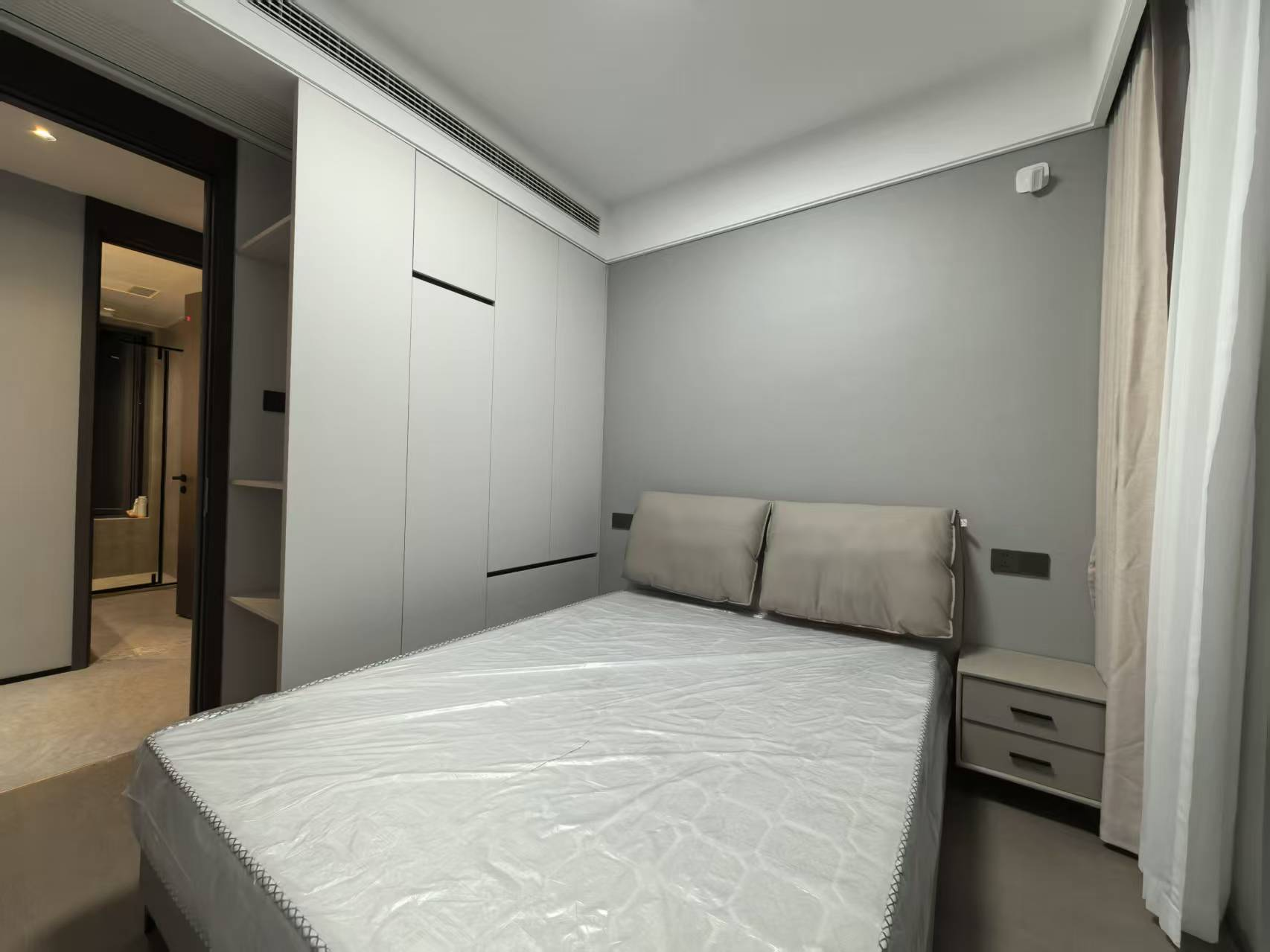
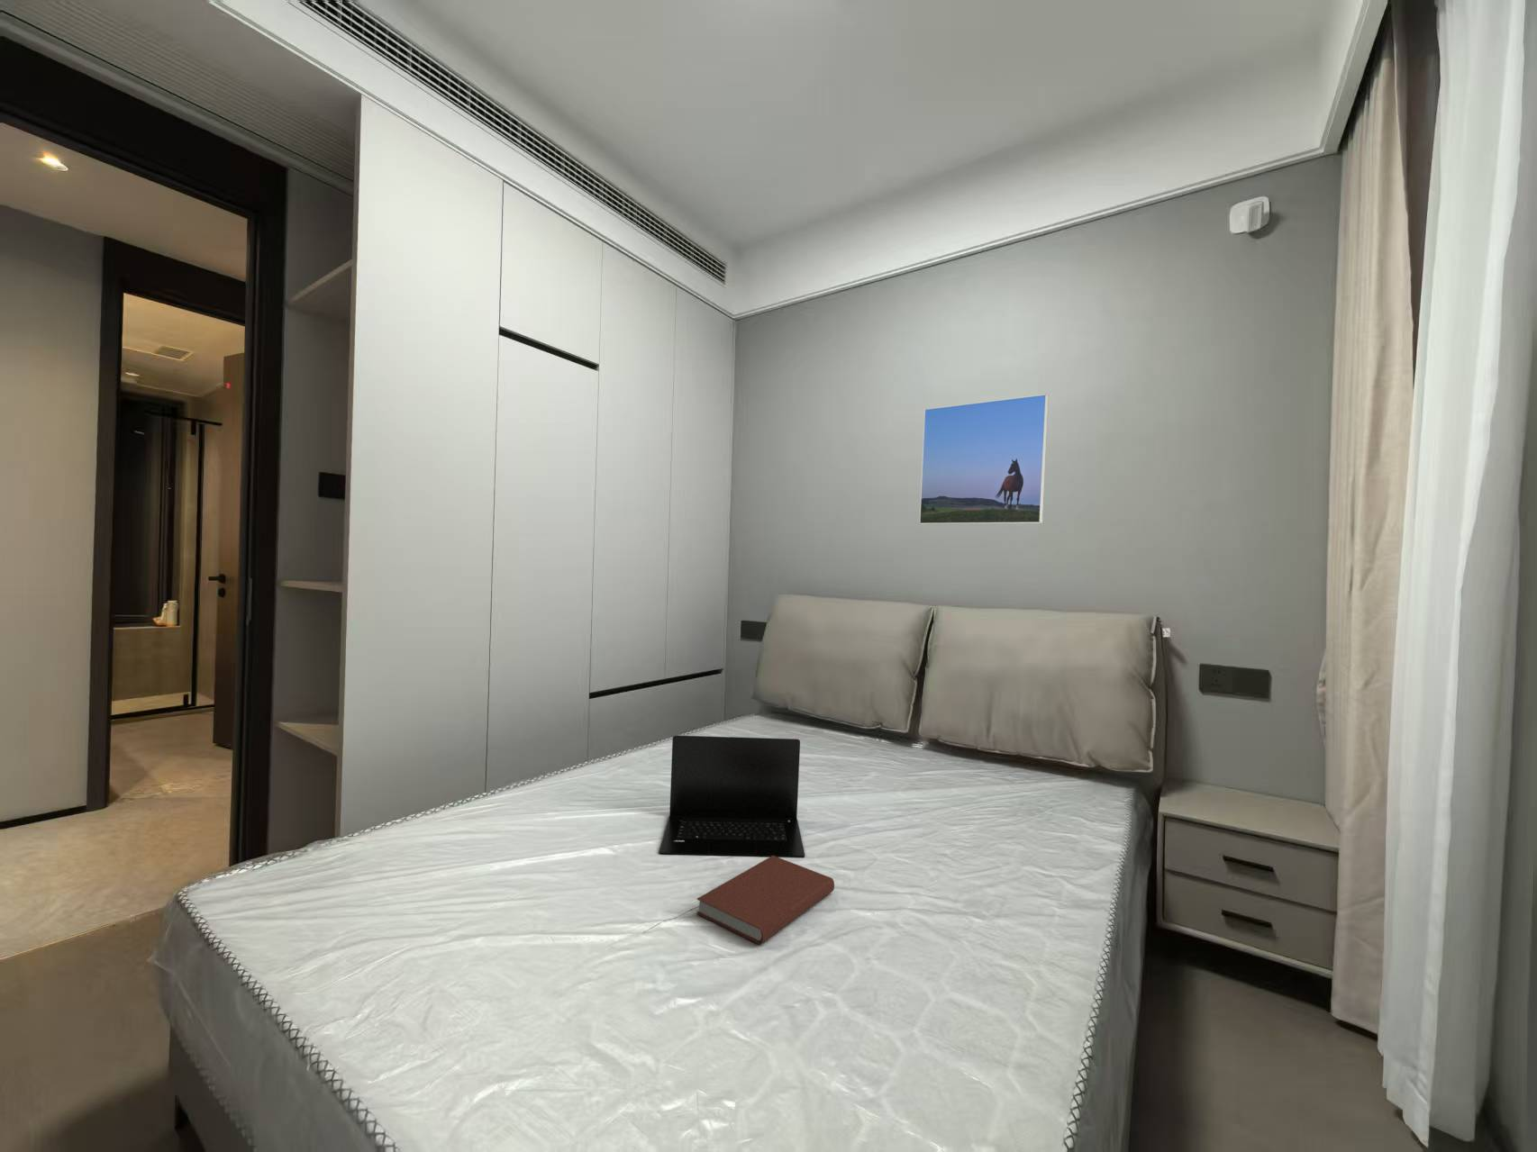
+ book [696,856,835,946]
+ laptop [658,735,806,858]
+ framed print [919,393,1049,525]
